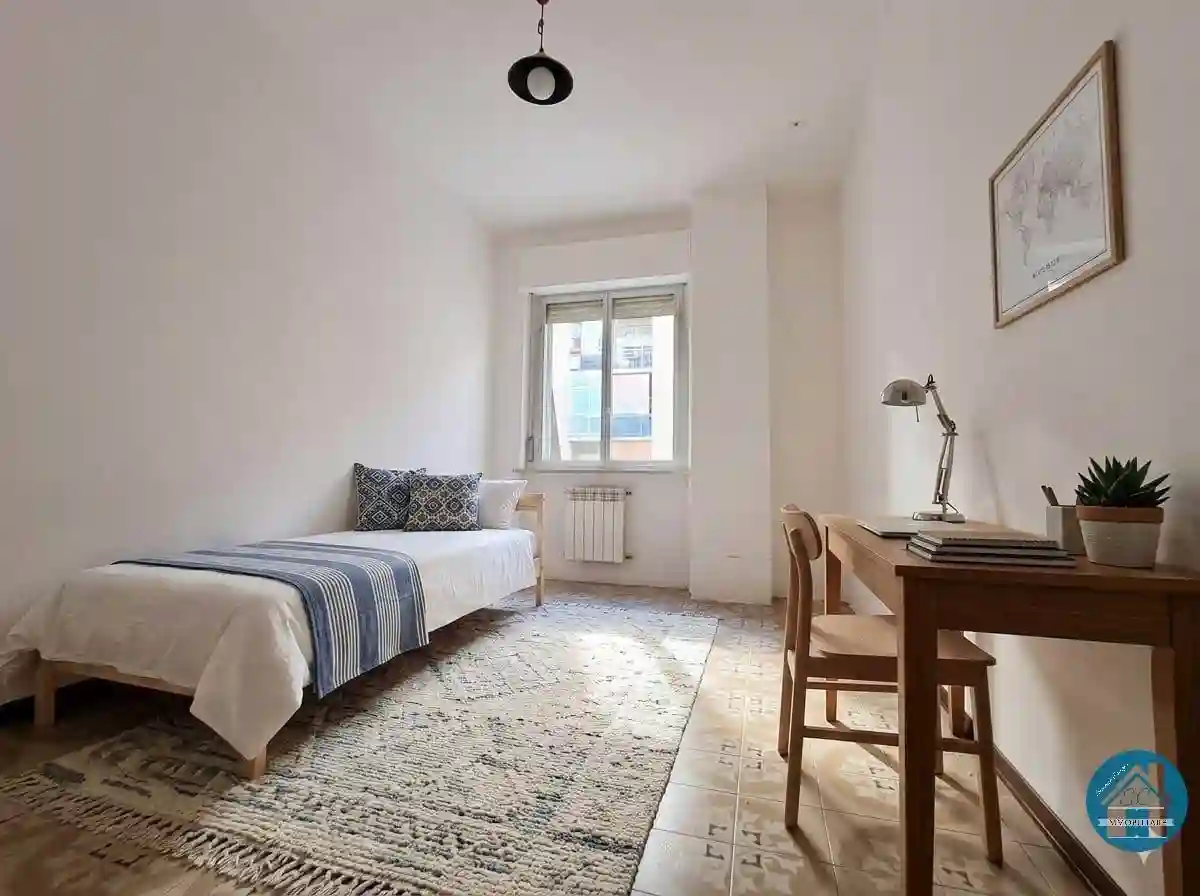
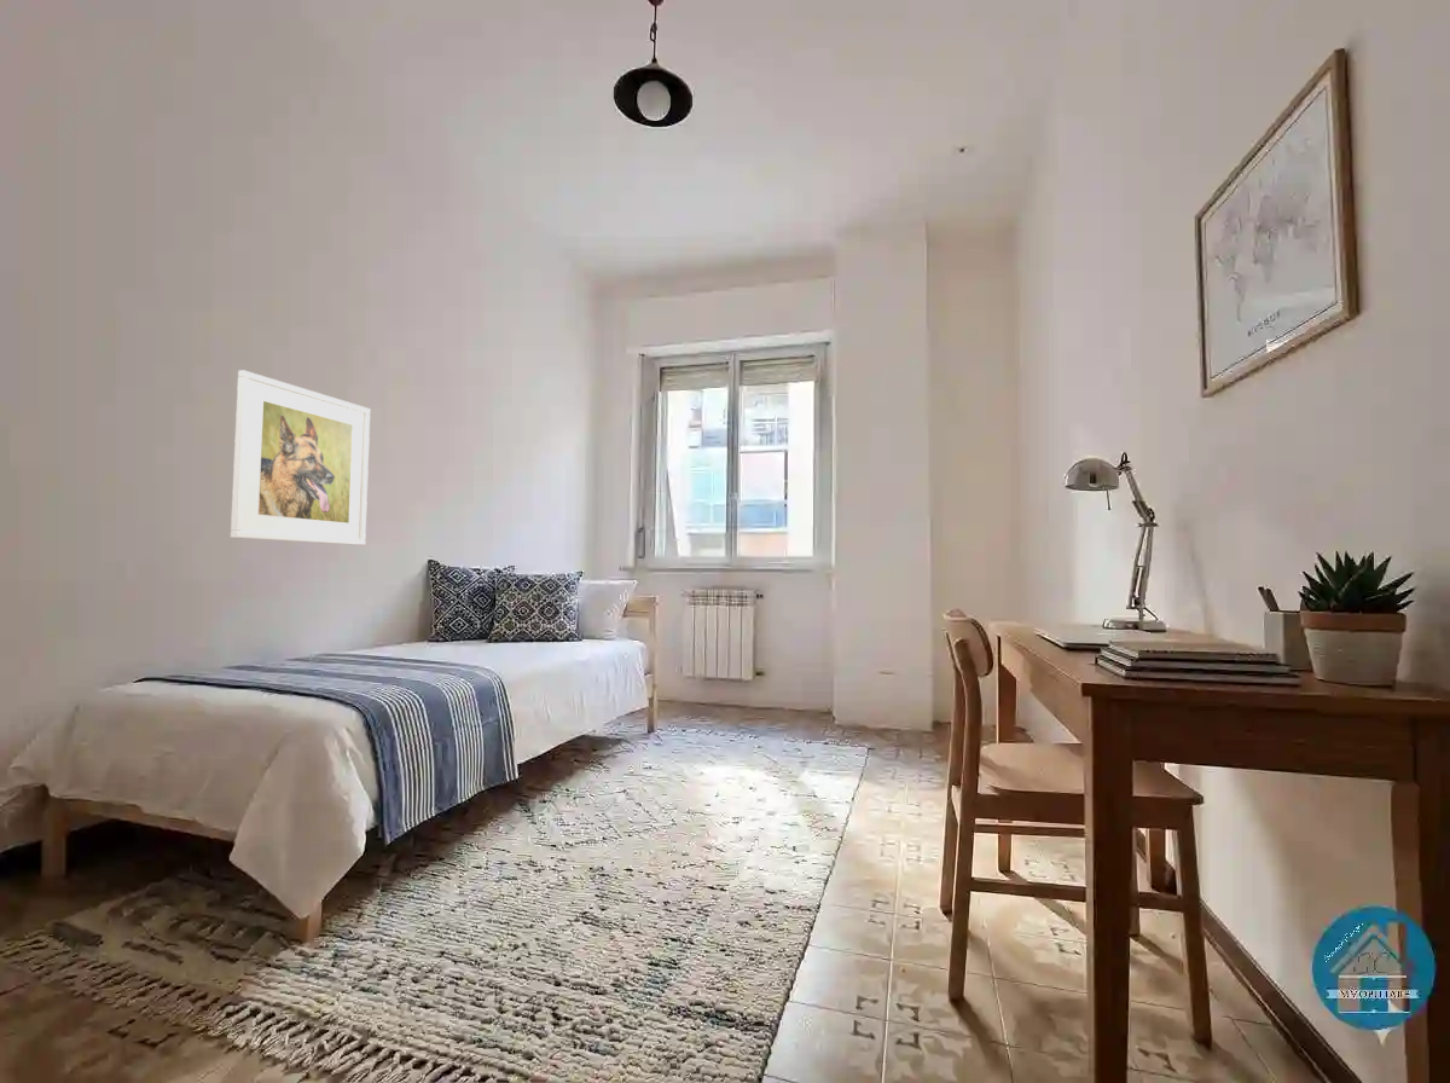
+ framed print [230,369,371,546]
